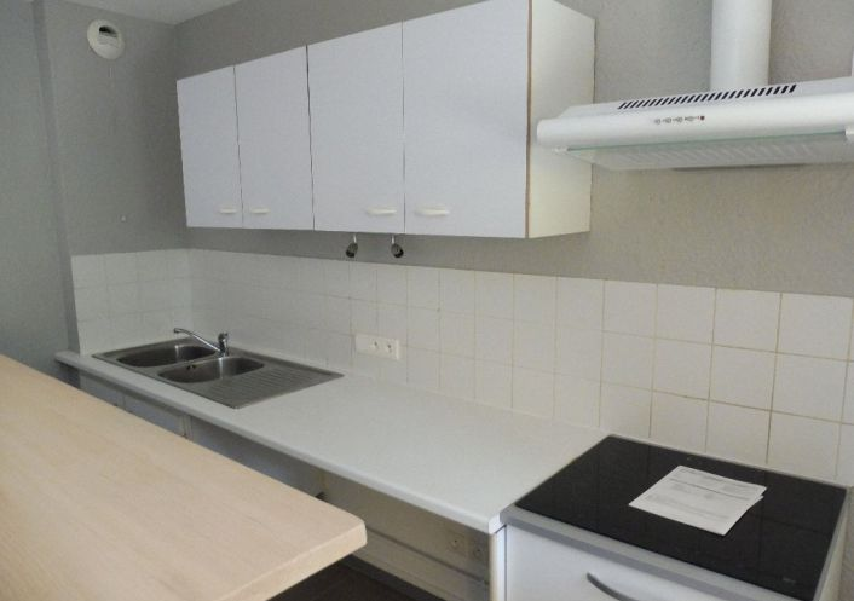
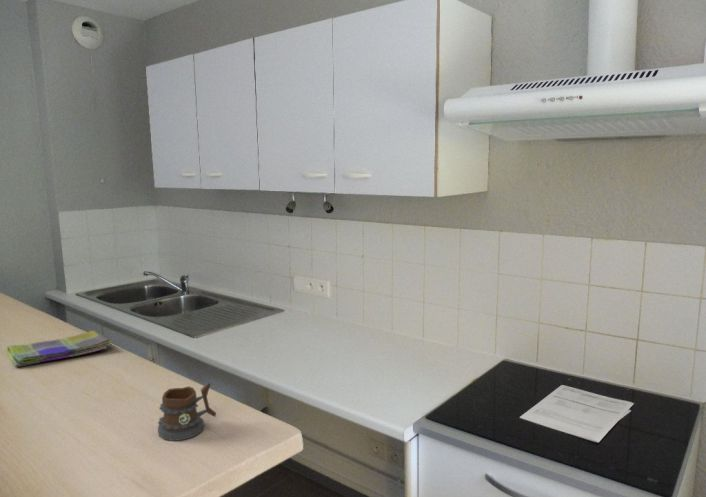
+ mug [157,382,217,442]
+ dish towel [6,330,113,368]
